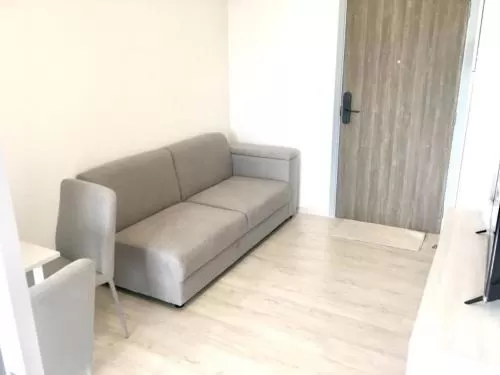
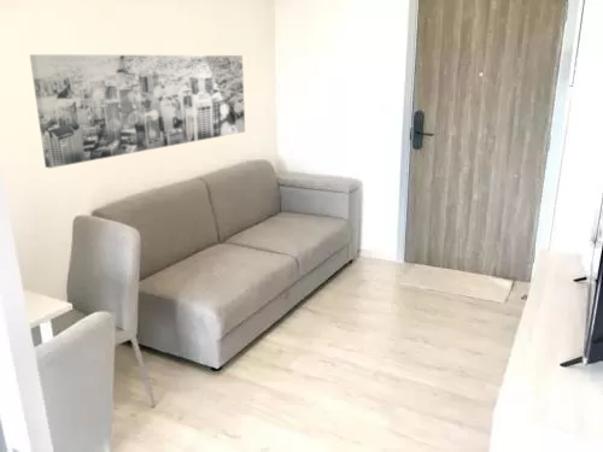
+ wall art [29,53,246,169]
